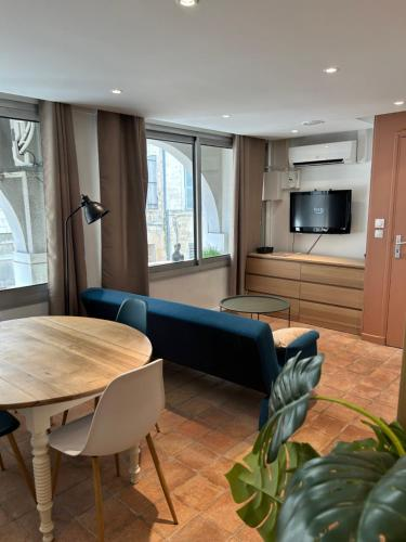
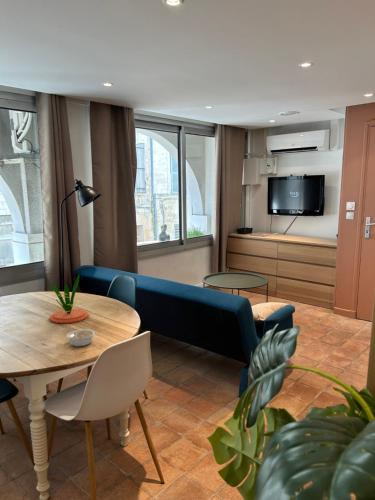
+ plant [48,273,90,324]
+ legume [65,328,99,347]
